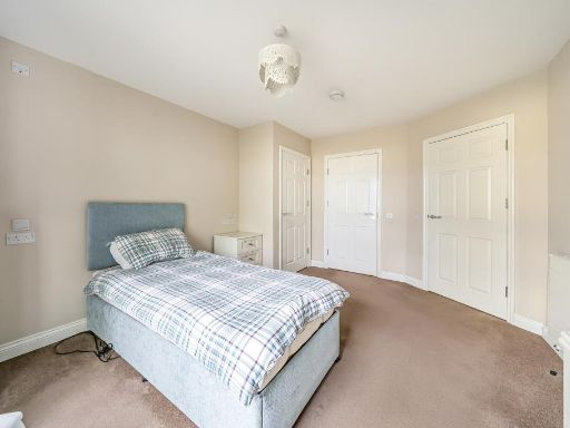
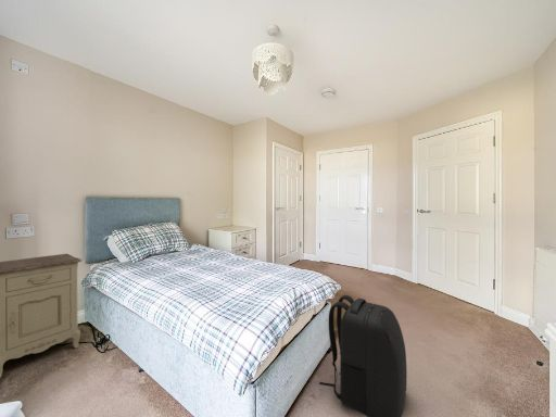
+ nightstand [0,253,83,379]
+ backpack [318,294,408,417]
